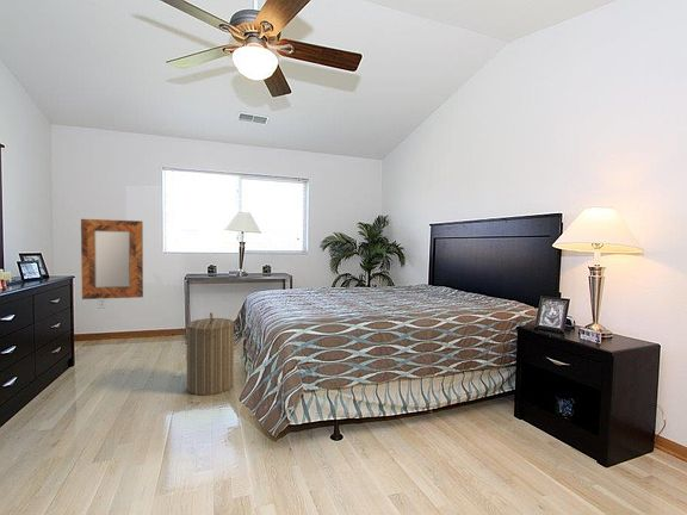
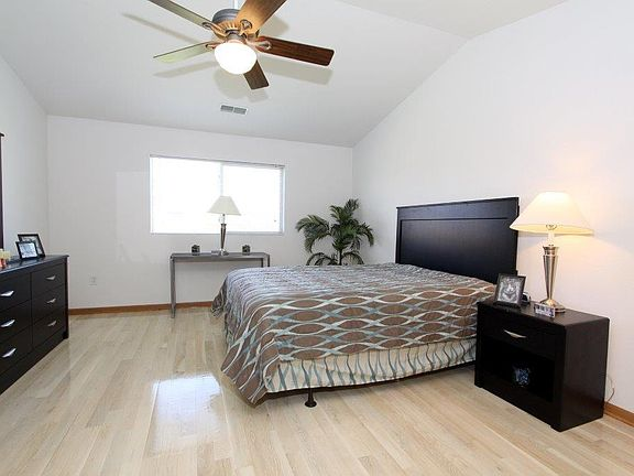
- laundry hamper [185,311,235,396]
- home mirror [80,218,144,300]
